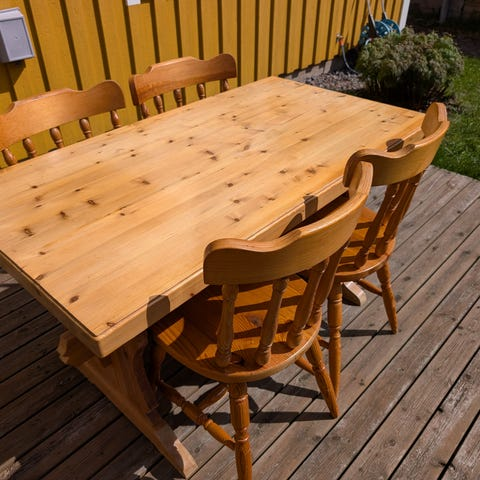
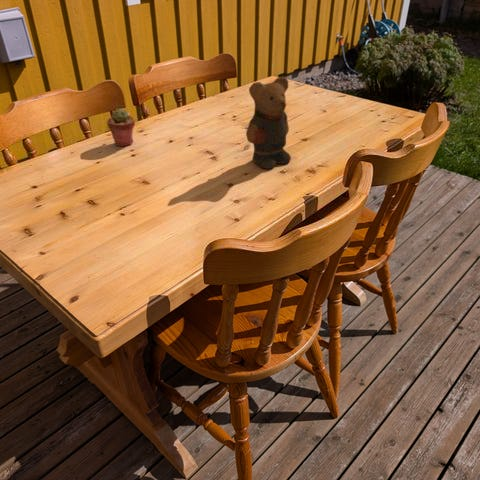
+ teddy bear [245,76,292,170]
+ potted succulent [106,107,136,147]
